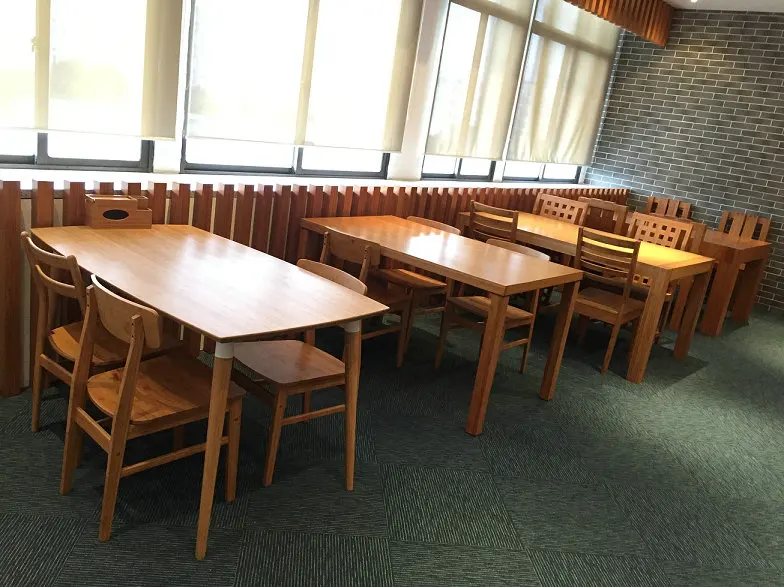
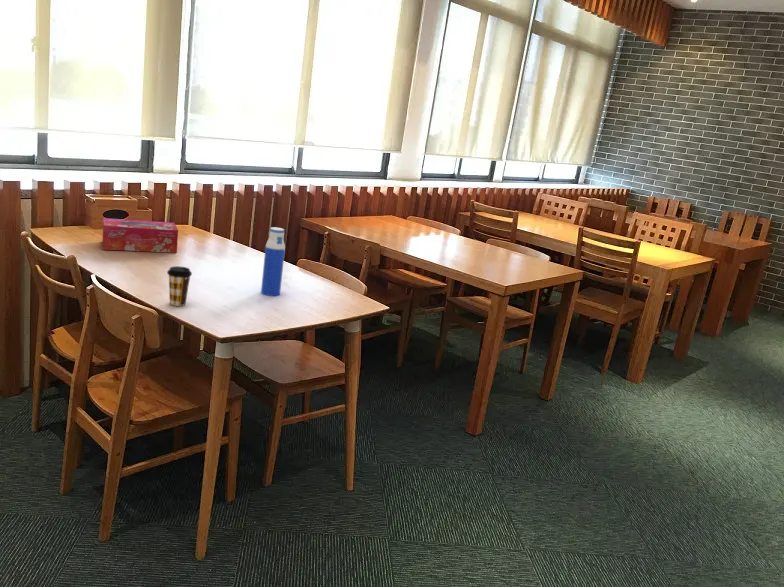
+ tissue box [102,217,179,254]
+ coffee cup [166,265,193,307]
+ water bottle [260,226,286,297]
